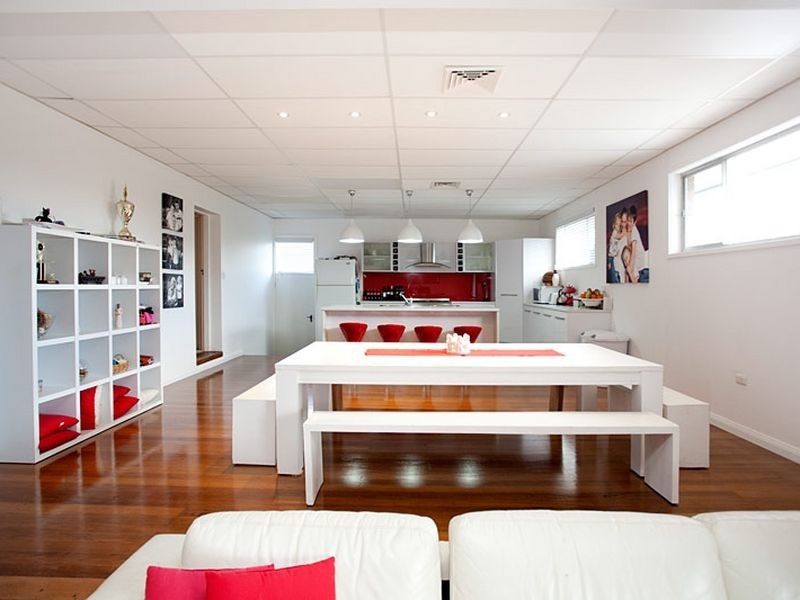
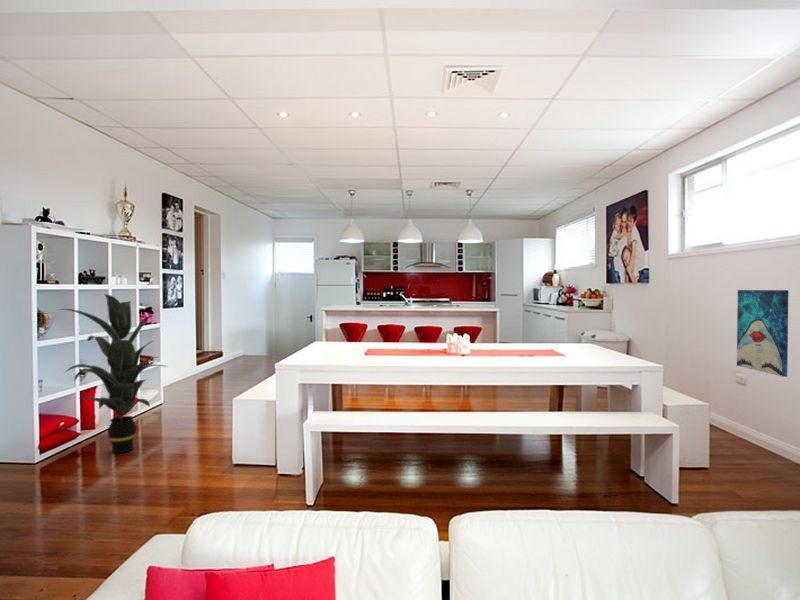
+ indoor plant [57,293,169,454]
+ wall art [736,289,790,378]
